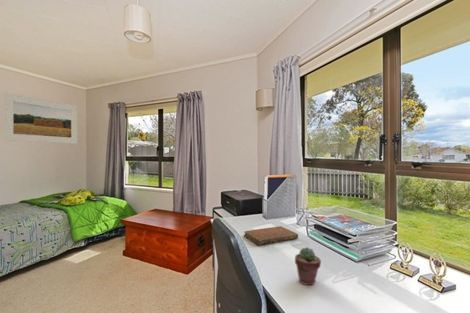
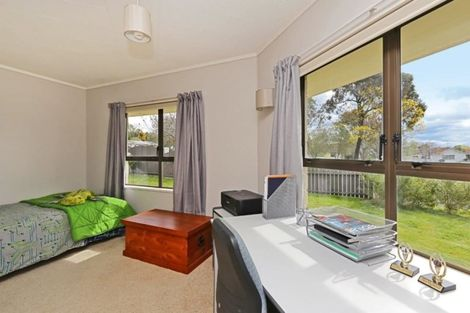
- potted succulent [294,246,322,286]
- notebook [243,225,299,246]
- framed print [3,92,78,145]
